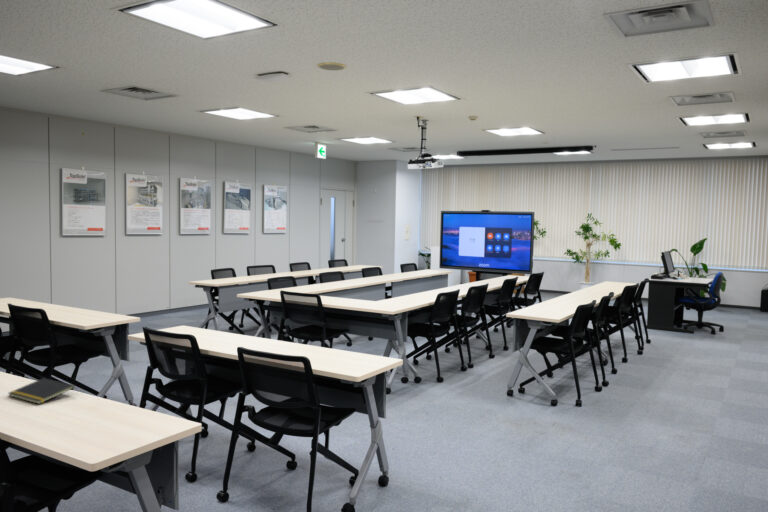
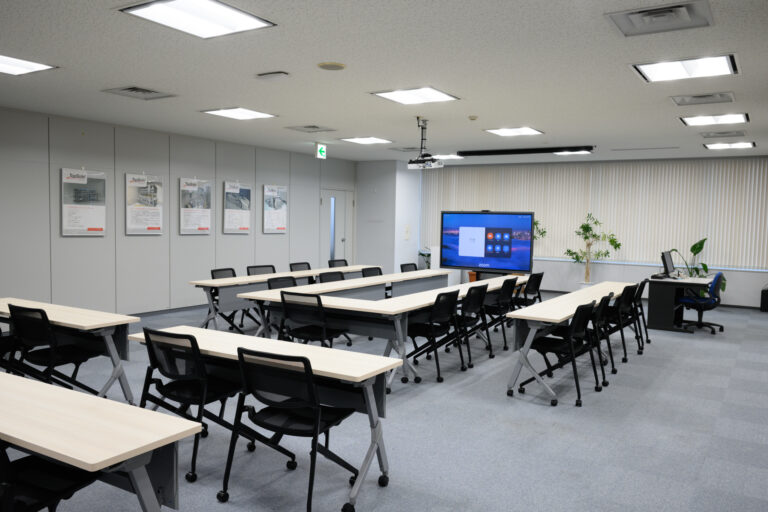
- notepad [7,377,76,405]
